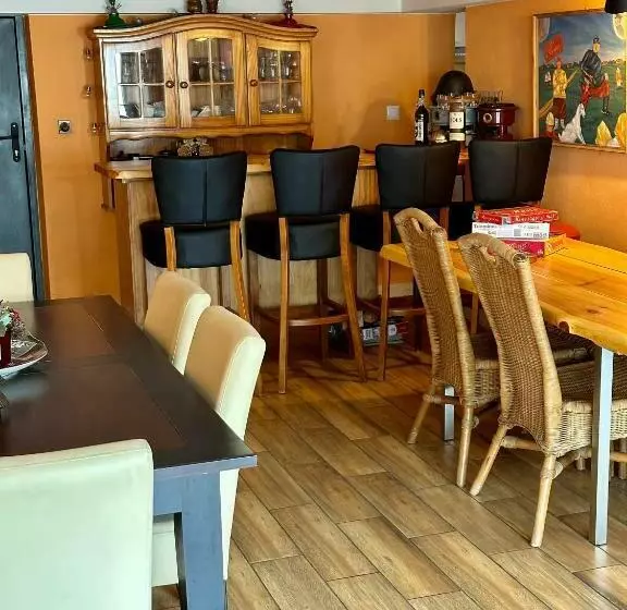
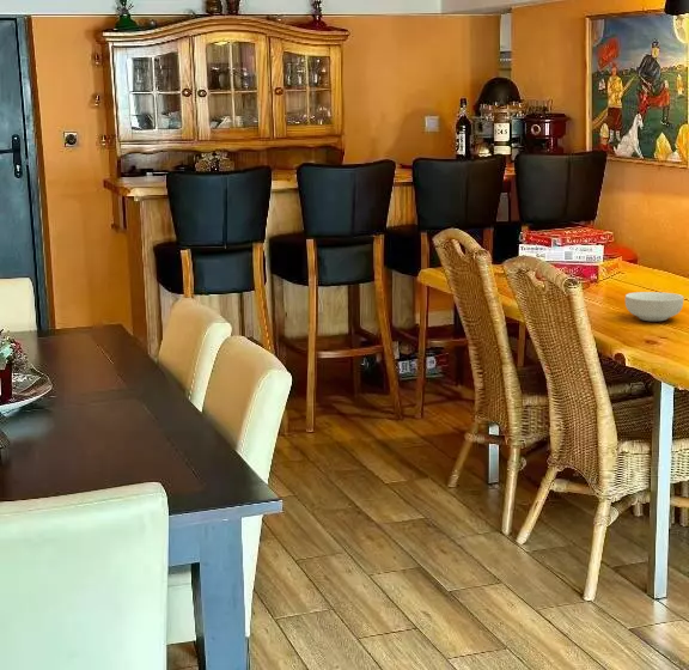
+ cereal bowl [624,291,684,322]
